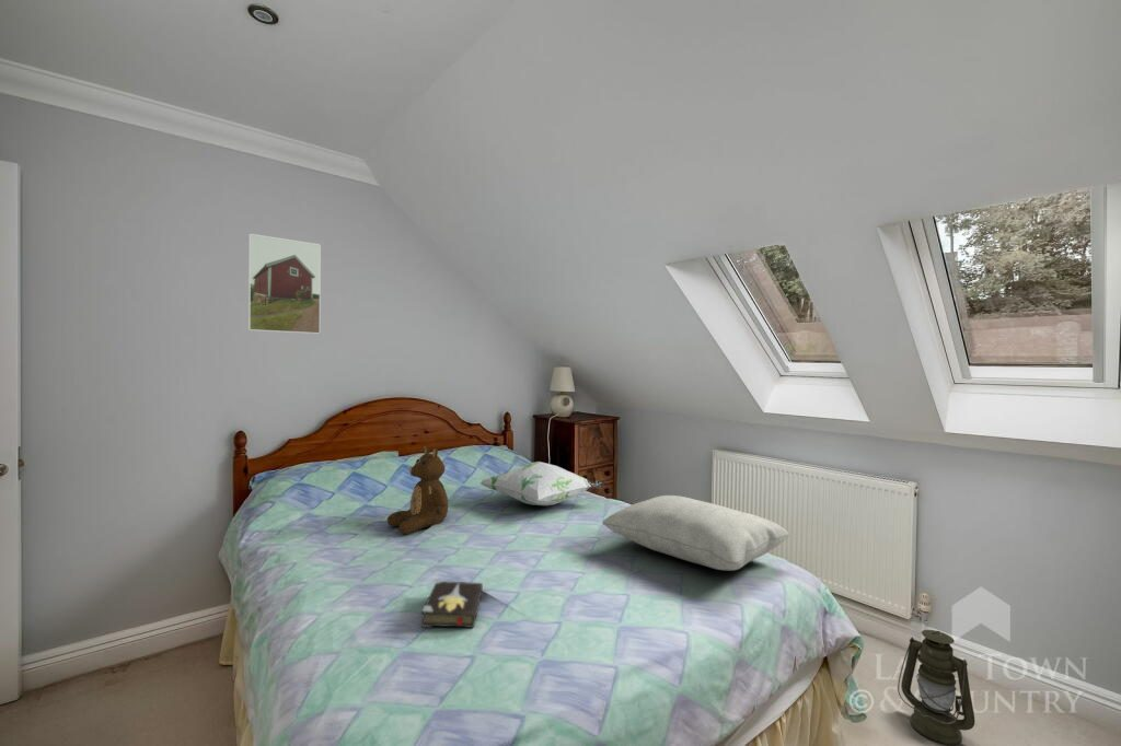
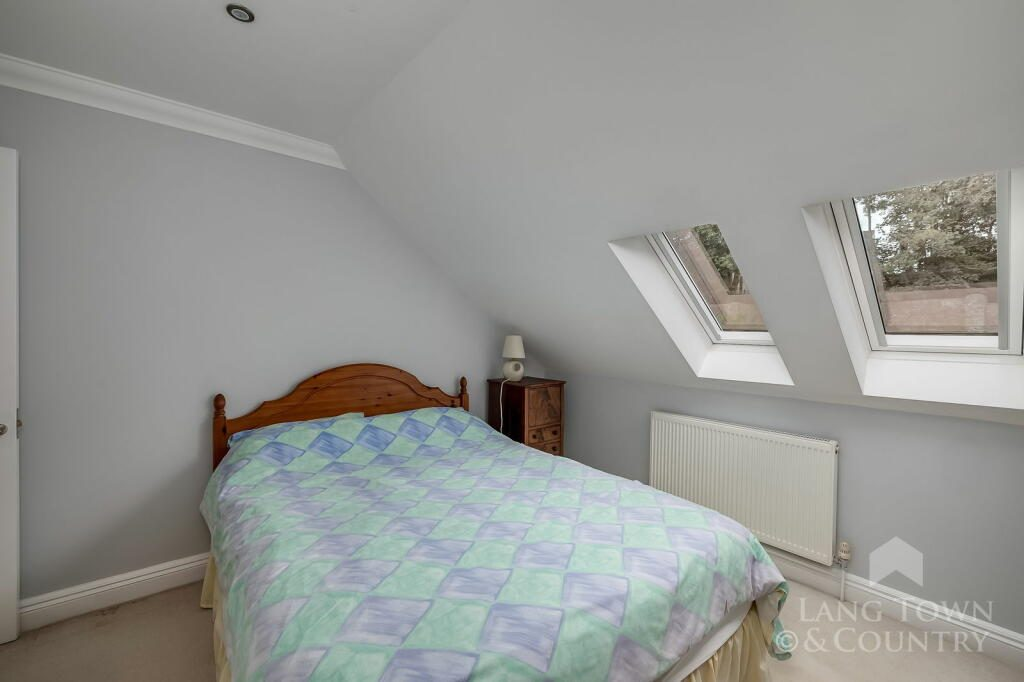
- cushion [602,494,790,571]
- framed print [247,233,322,335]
- teddy bear [386,444,449,535]
- lantern [897,629,975,746]
- decorative pillow [478,461,605,506]
- hardback book [420,579,484,629]
